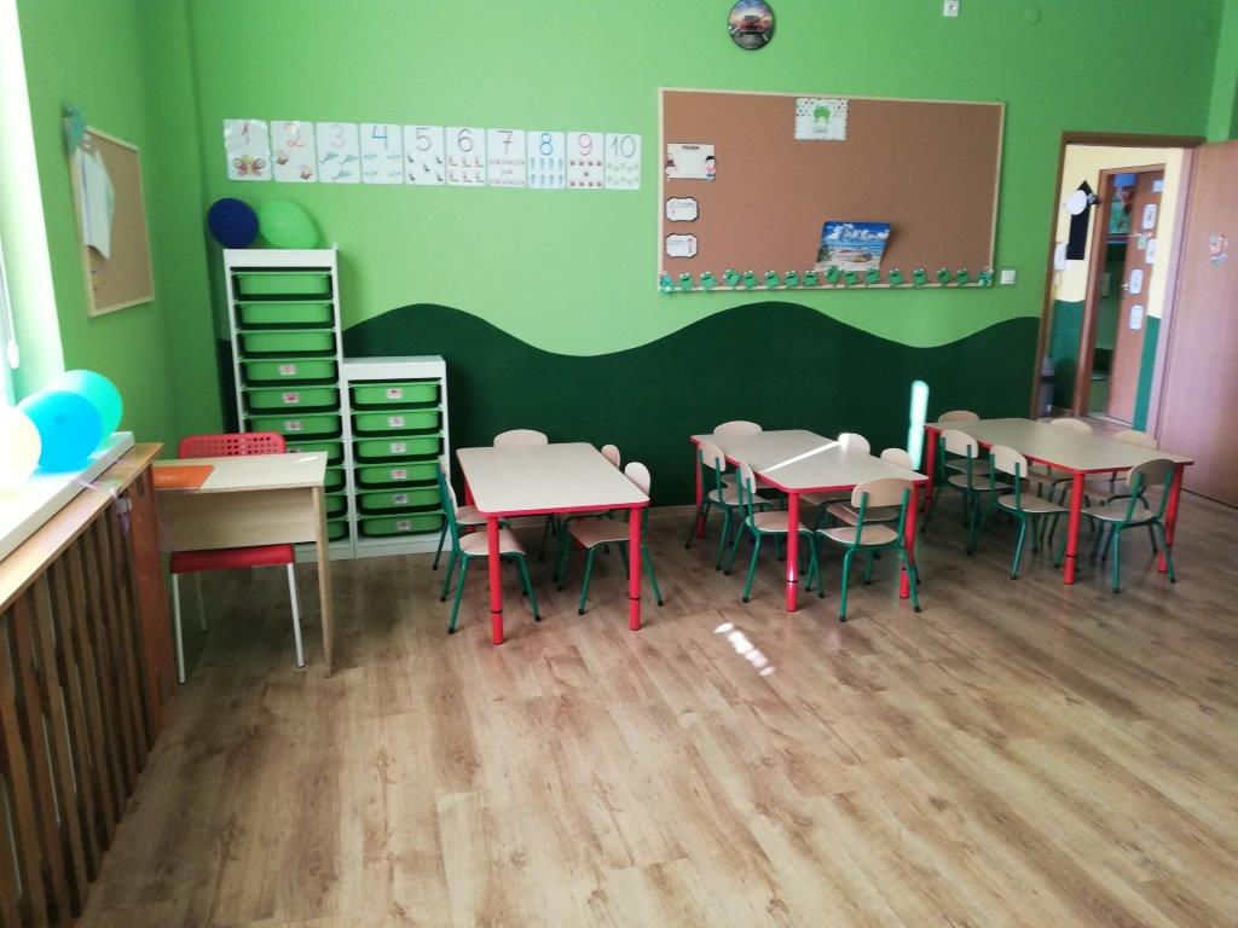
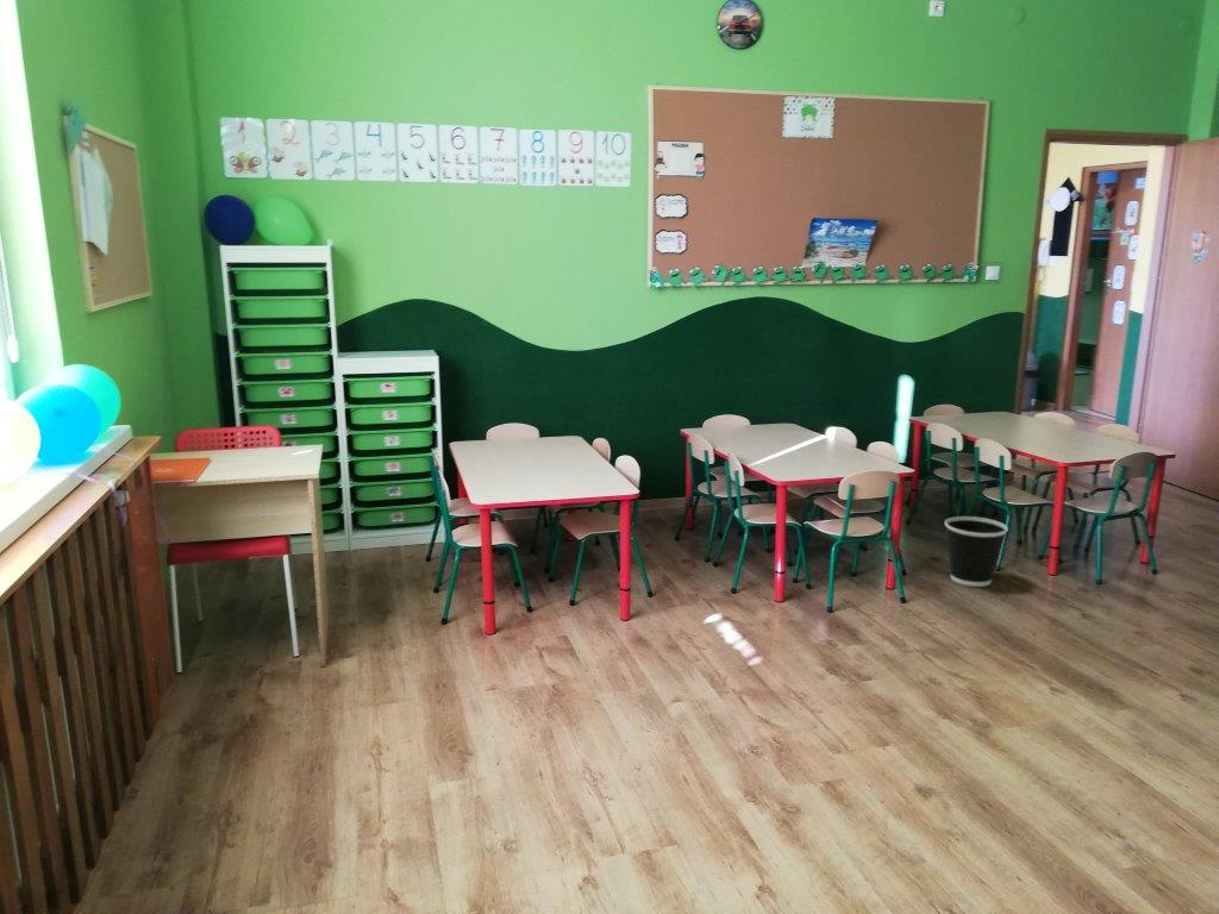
+ wastebasket [944,515,1009,588]
